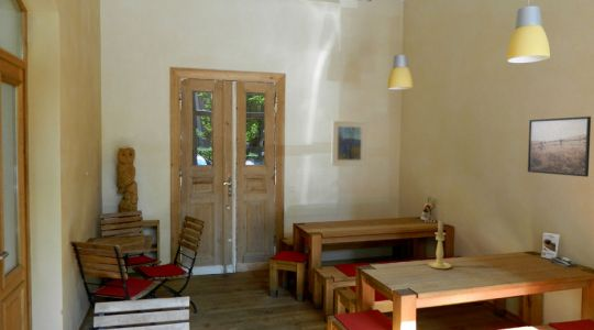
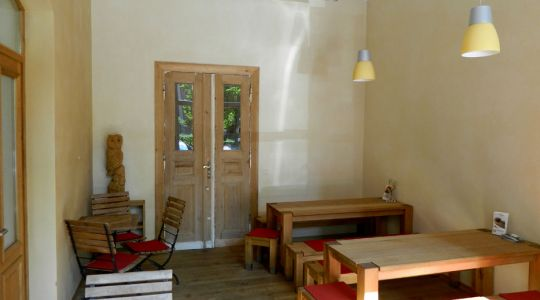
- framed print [527,116,592,178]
- candle holder [427,219,452,270]
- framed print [330,120,367,167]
